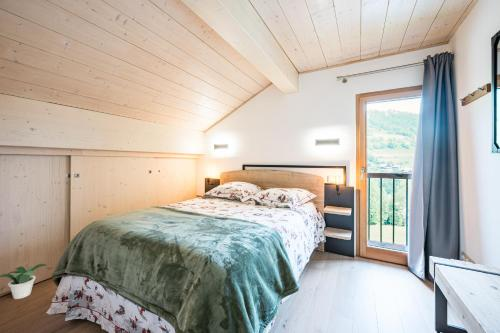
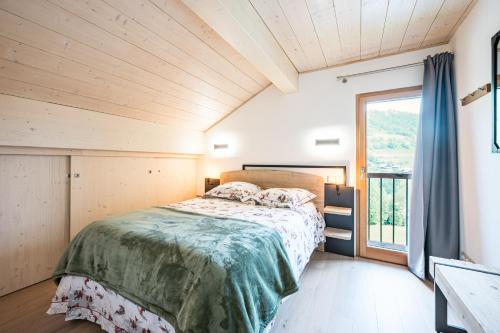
- potted plant [0,263,48,300]
